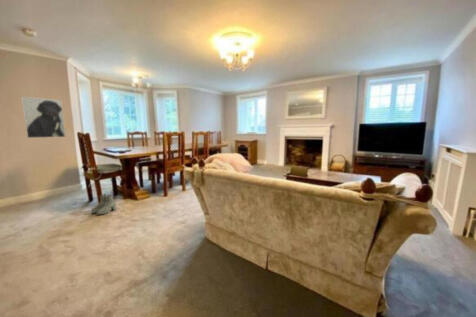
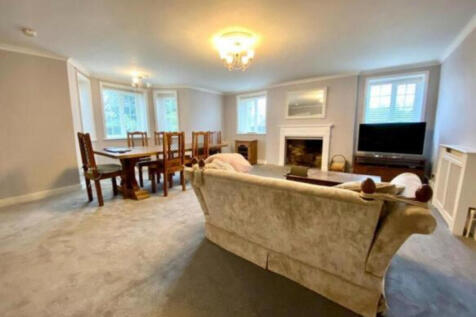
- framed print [20,96,67,139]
- boots [90,193,117,215]
